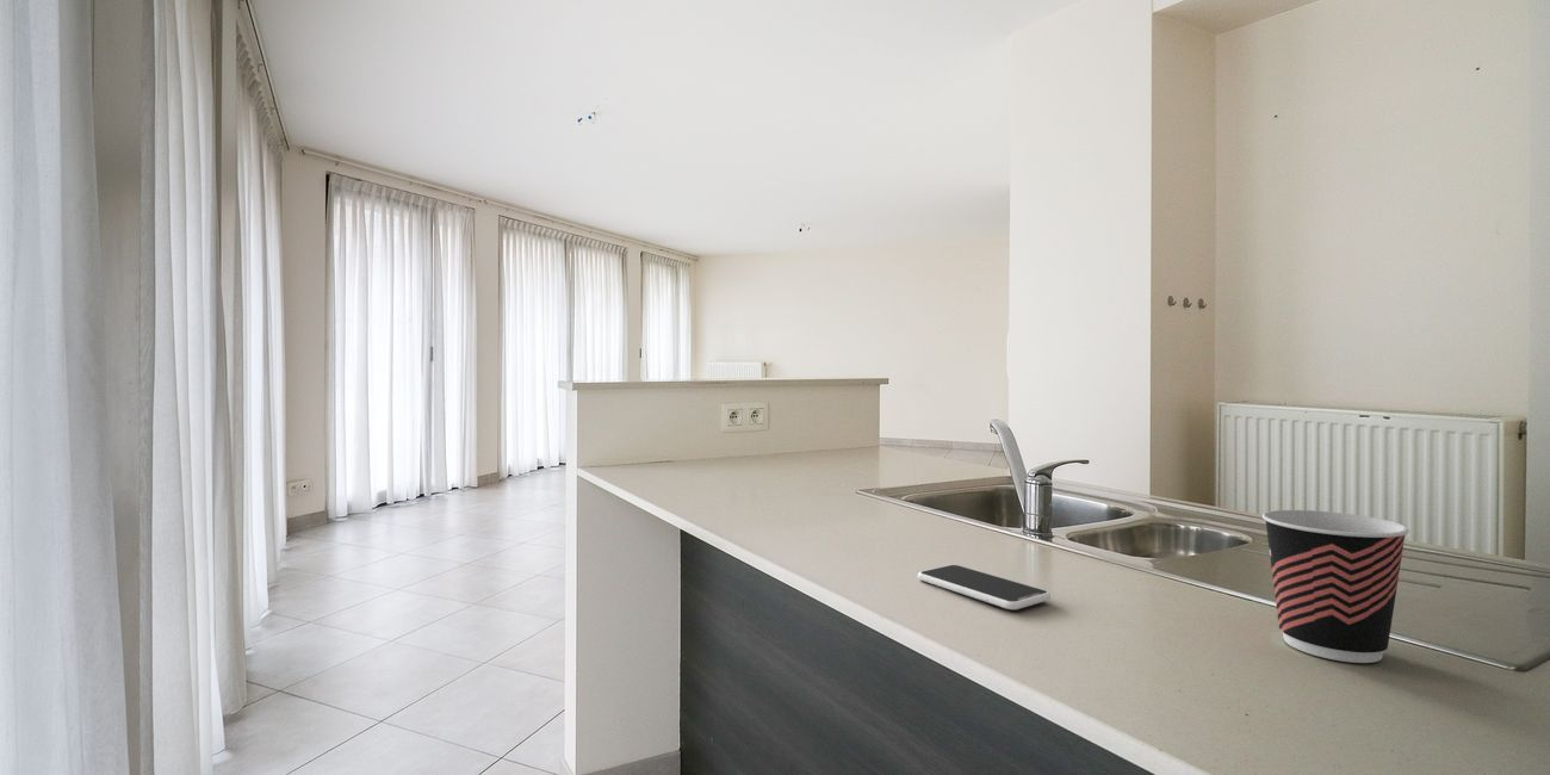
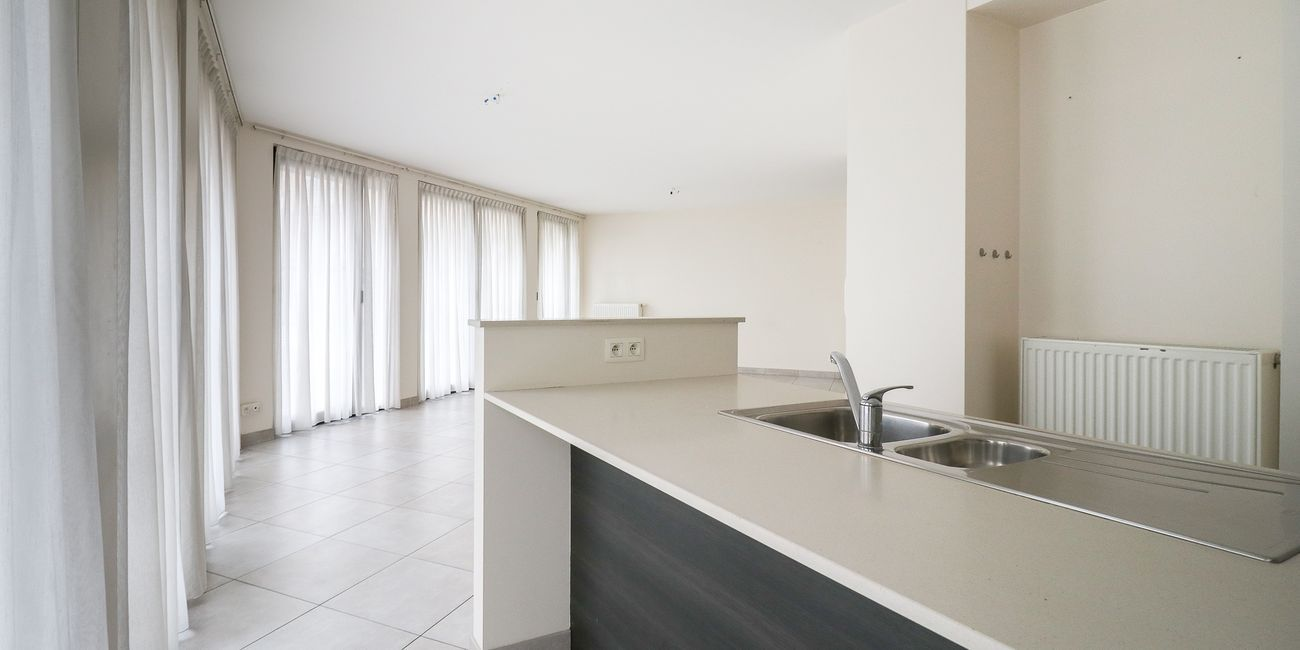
- cup [1261,509,1410,664]
- smartphone [917,564,1052,610]
